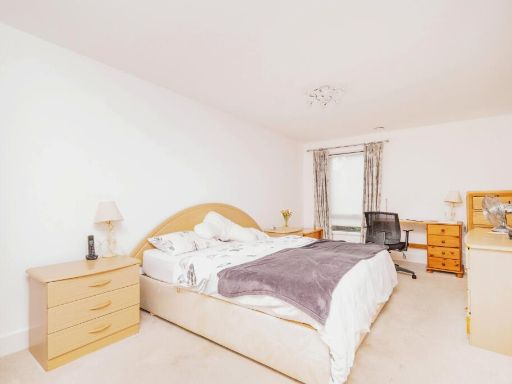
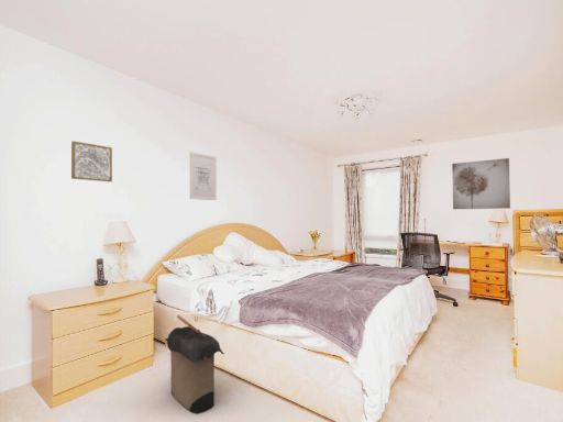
+ wall art [189,151,218,201]
+ laundry hamper [164,314,225,415]
+ wall art [70,141,113,182]
+ wall art [451,157,511,210]
